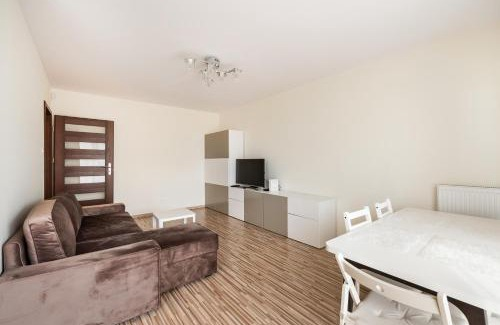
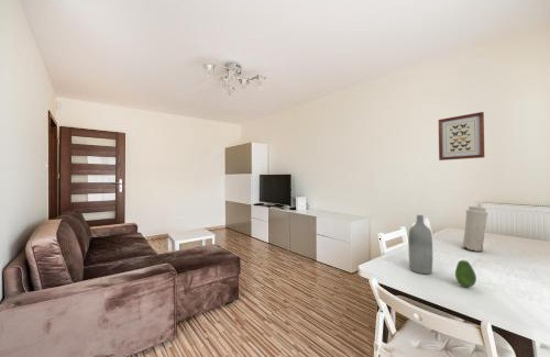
+ vase [460,205,488,253]
+ wall art [438,111,485,161]
+ bottle [407,214,433,275]
+ fruit [454,259,477,288]
